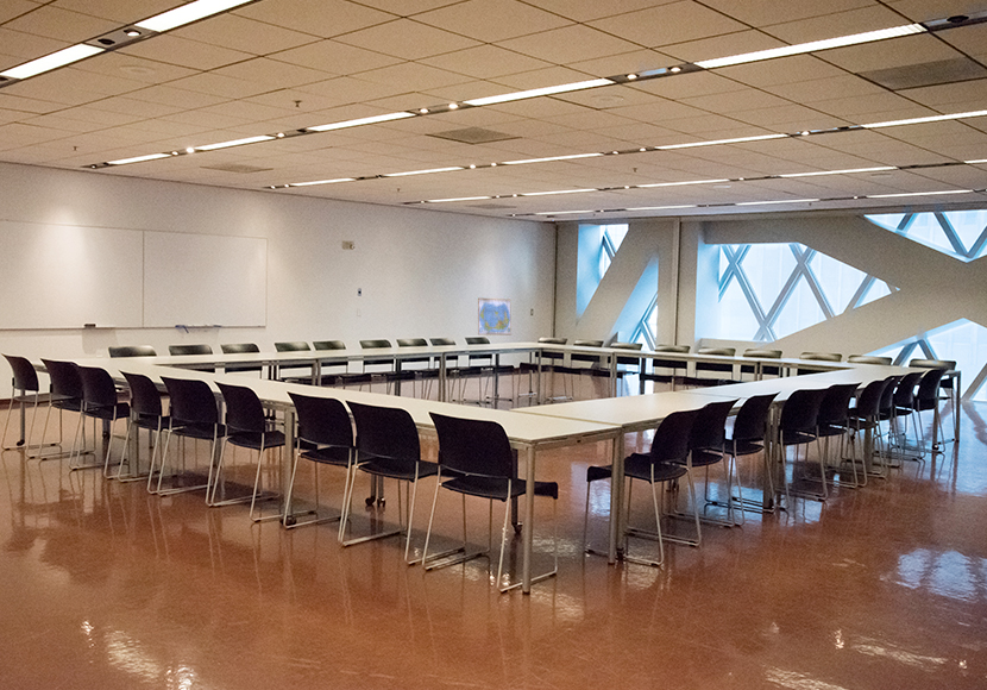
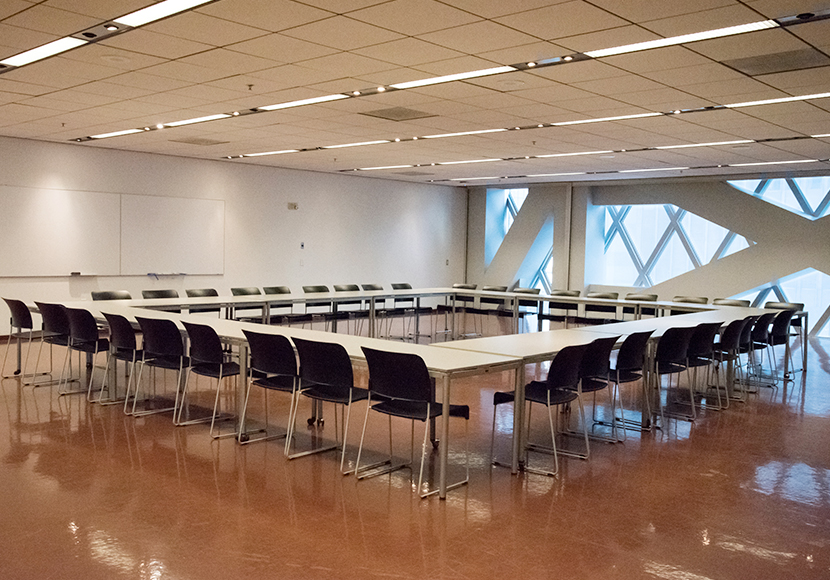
- world map [477,297,513,337]
